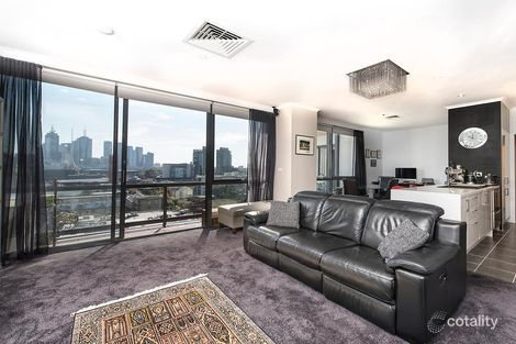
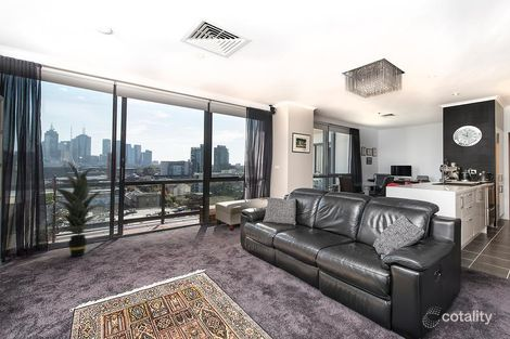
+ indoor plant [39,159,109,258]
